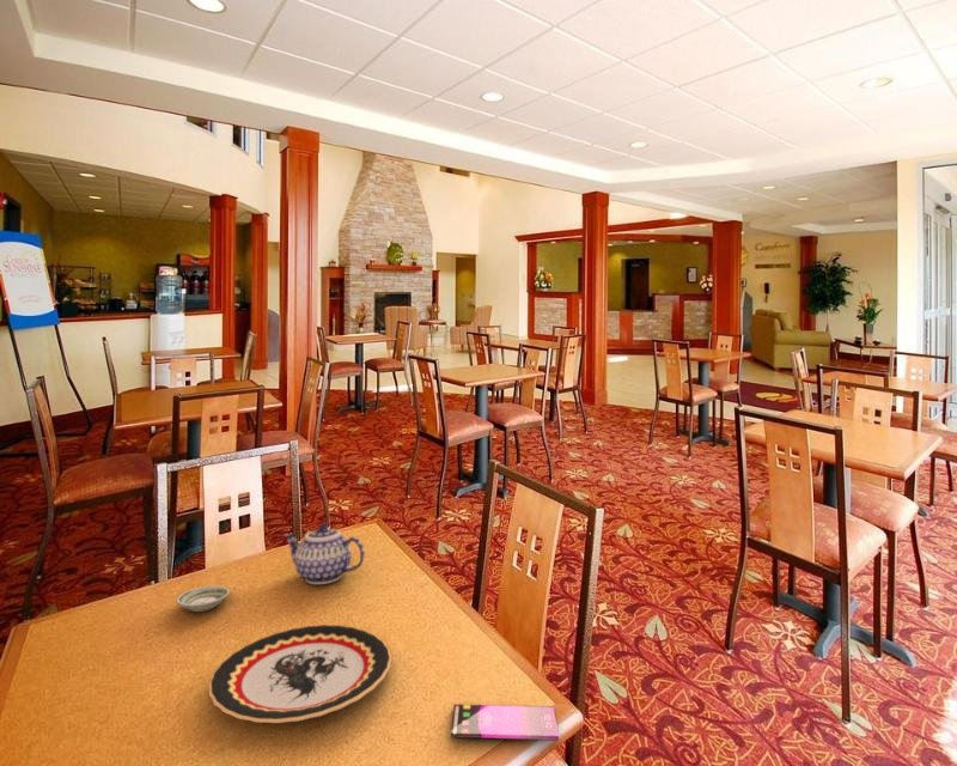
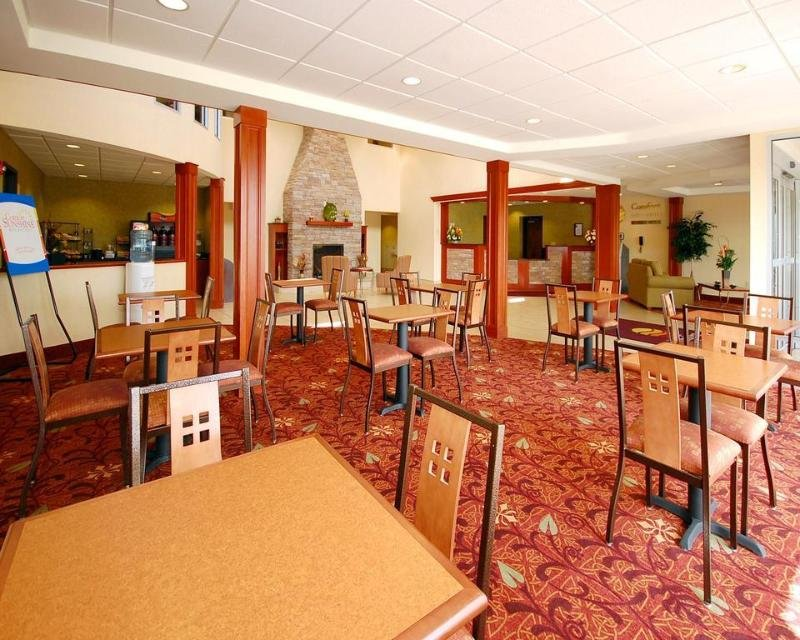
- teapot [282,523,366,585]
- smartphone [450,703,560,742]
- plate [208,624,392,724]
- saucer [176,585,231,613]
